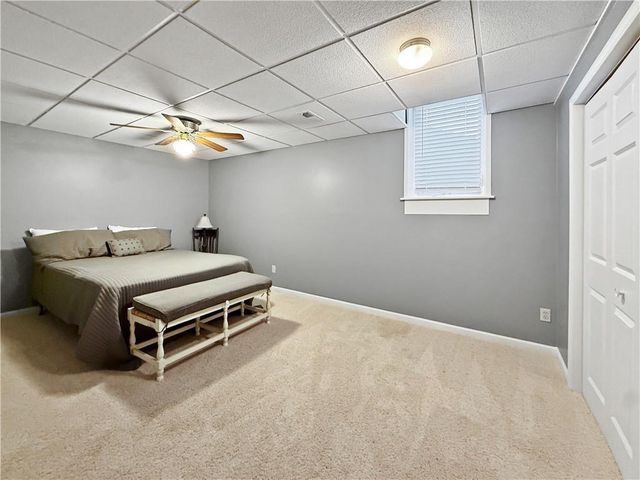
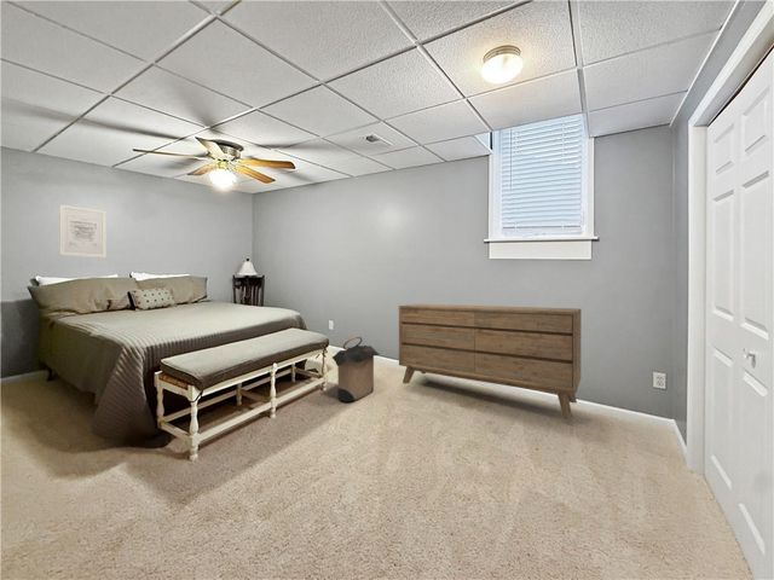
+ wall art [58,203,108,259]
+ dresser [398,303,583,419]
+ laundry hamper [331,335,381,402]
